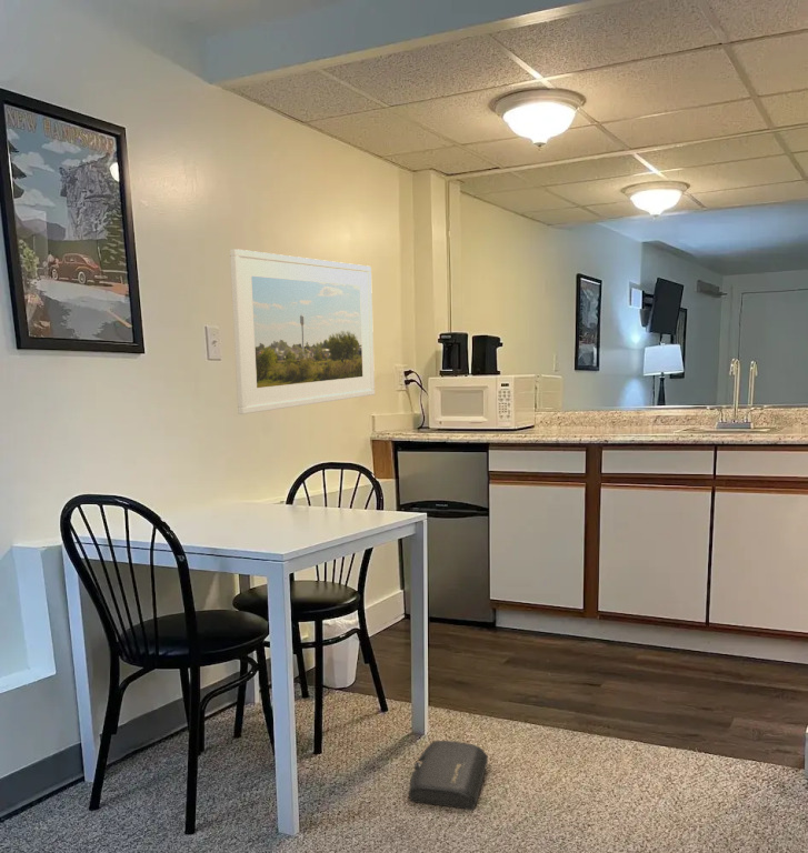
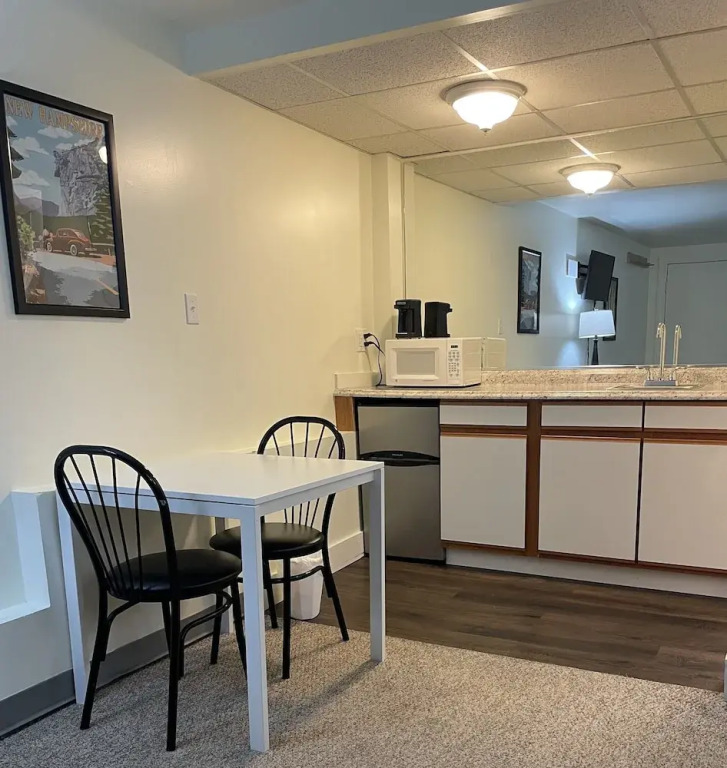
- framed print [229,248,376,415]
- bag [408,740,489,811]
